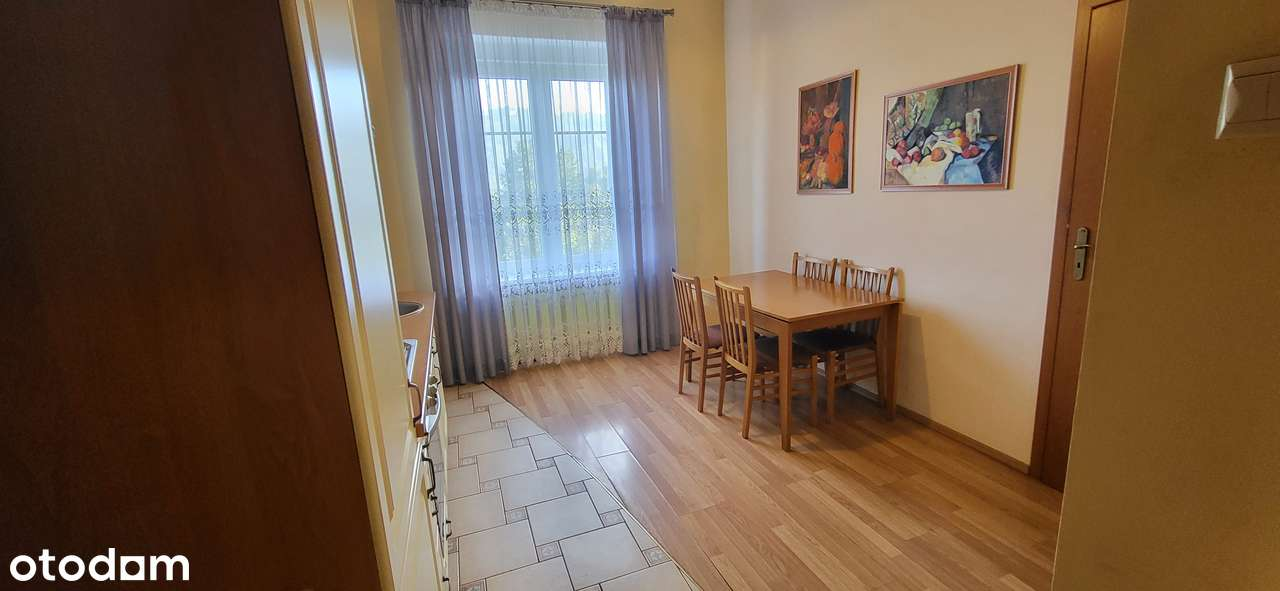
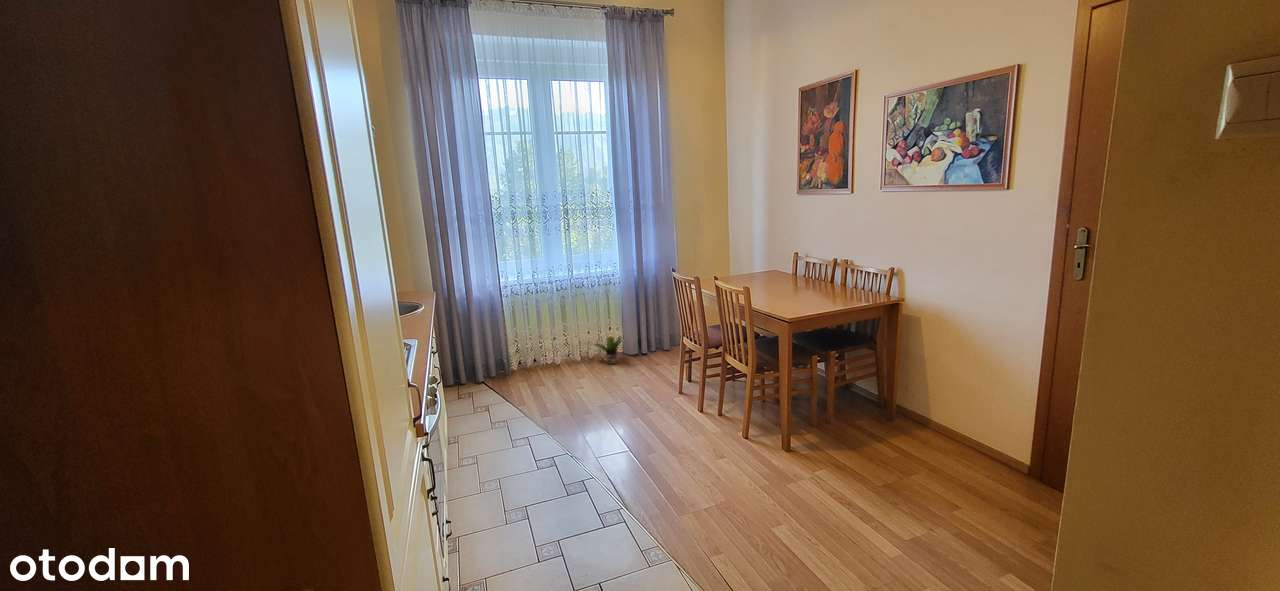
+ potted plant [593,336,627,365]
